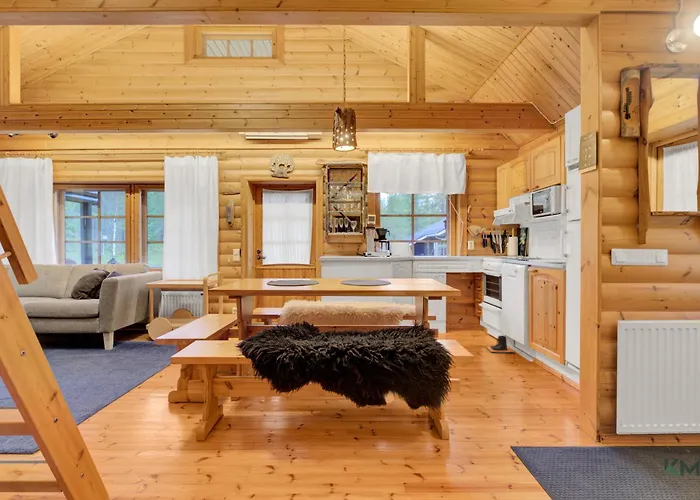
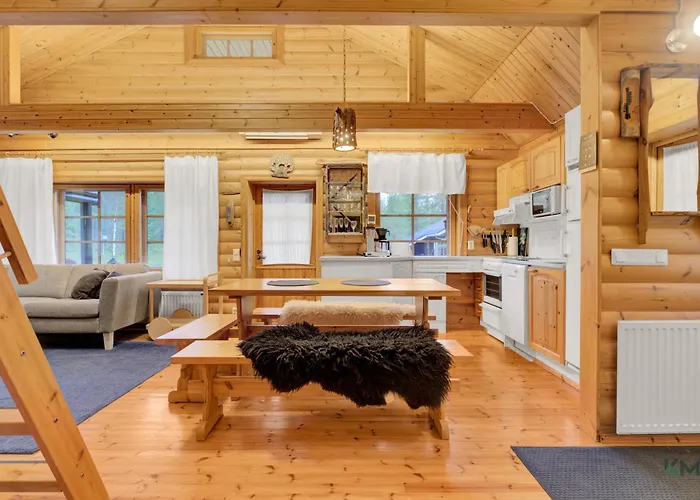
- boots [486,335,515,354]
